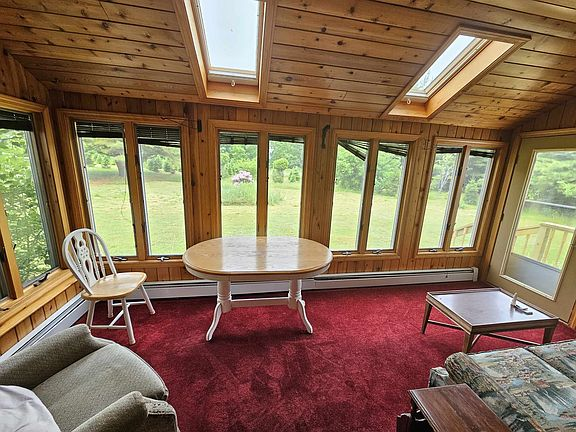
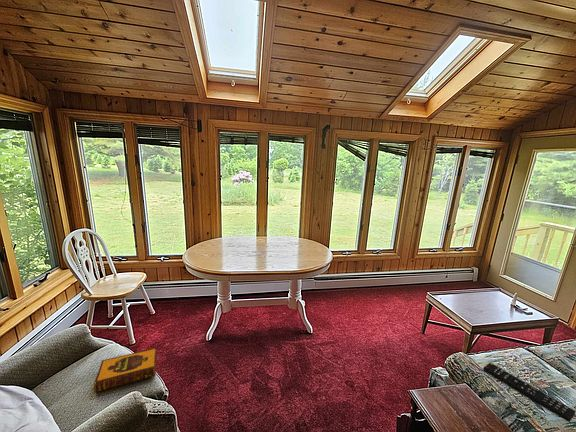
+ remote control [482,362,576,423]
+ hardback book [93,347,158,394]
